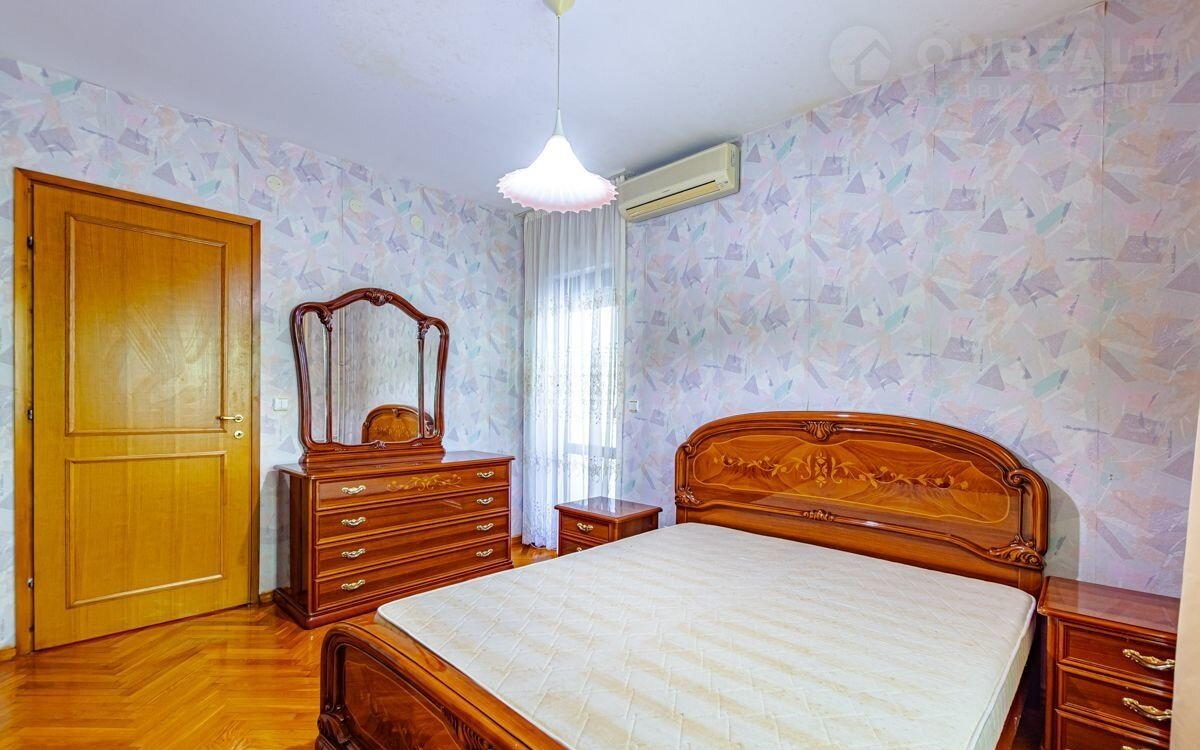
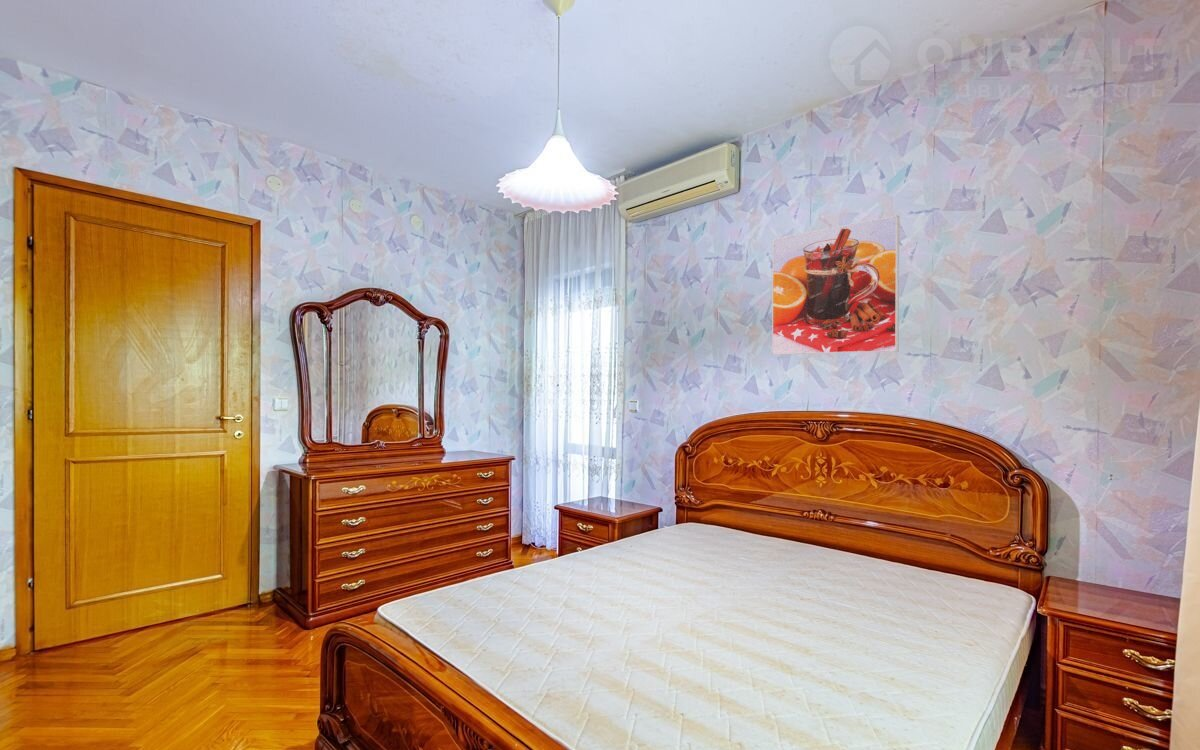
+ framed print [771,215,900,355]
